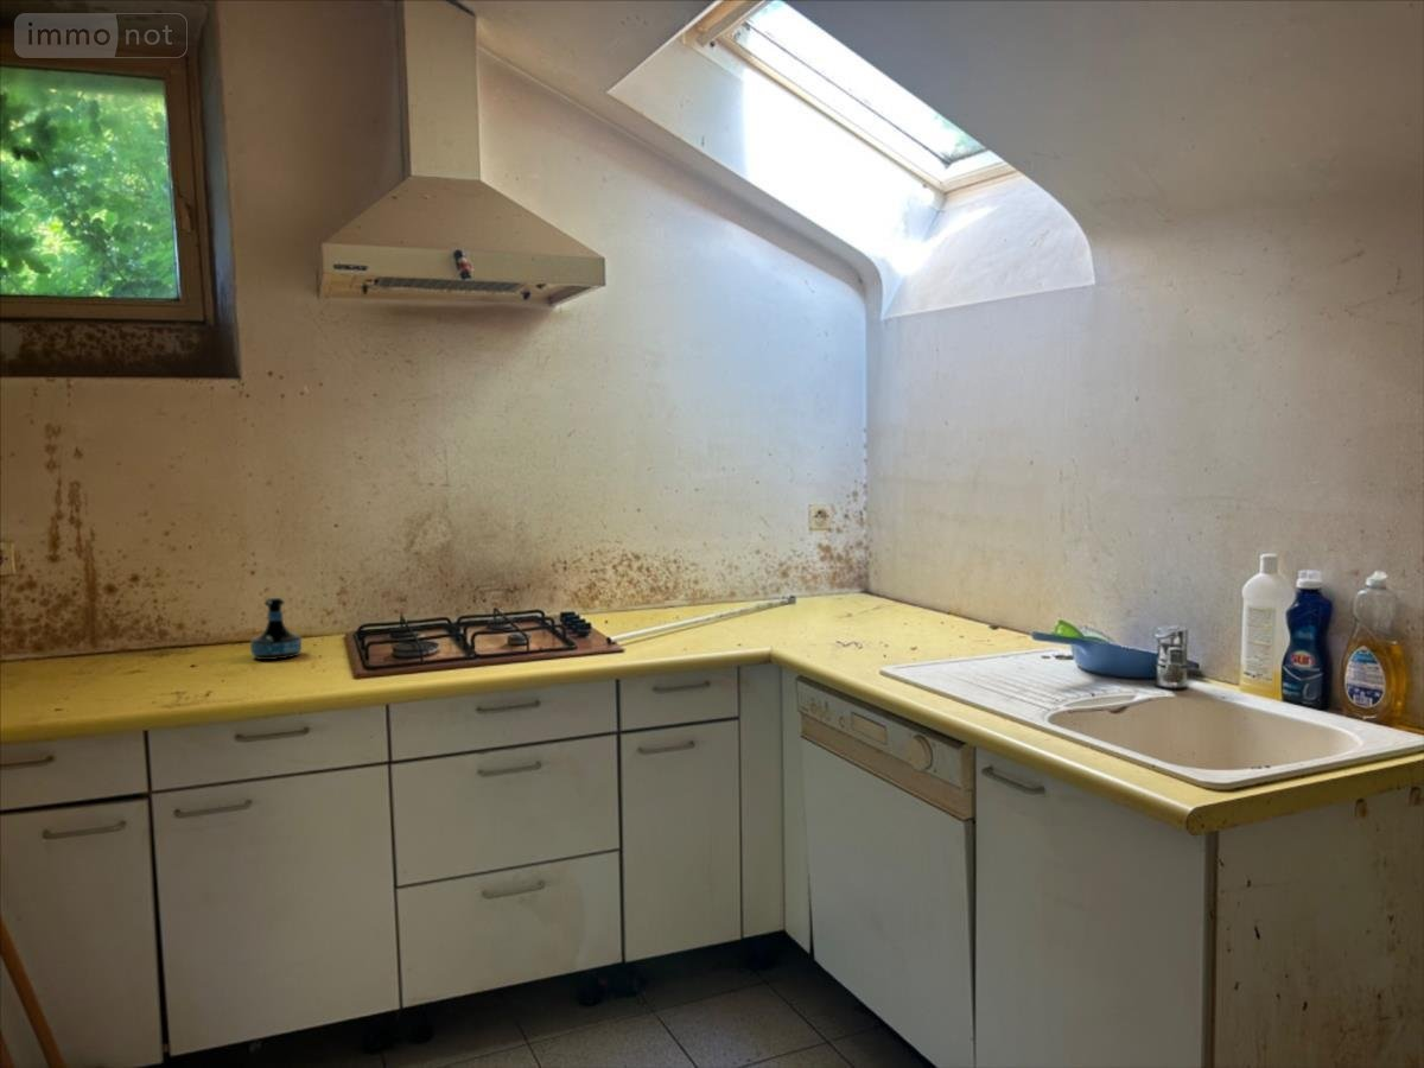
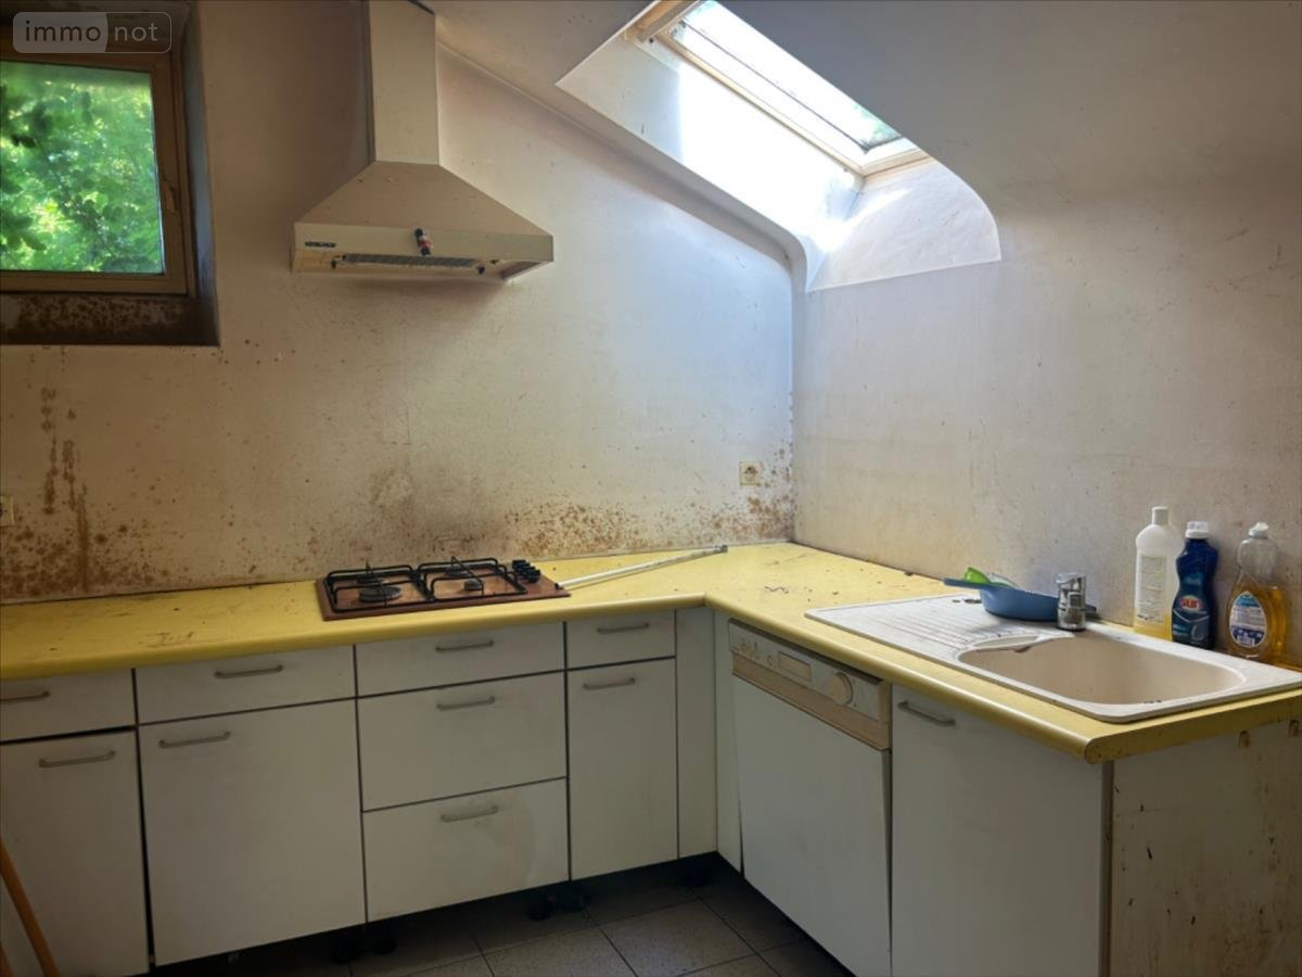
- tequila bottle [249,597,303,661]
